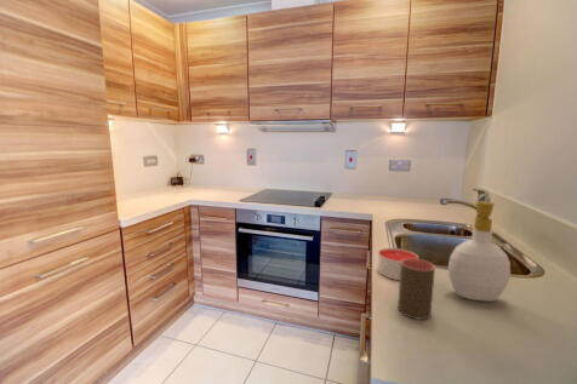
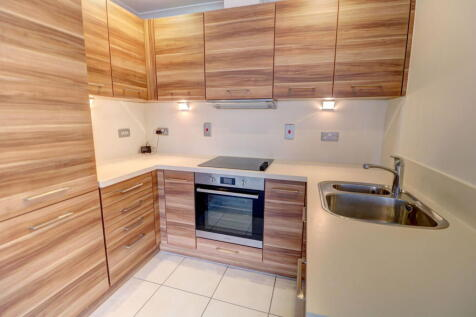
- soap bottle [447,200,512,303]
- cup [396,258,436,321]
- candle [377,247,419,281]
